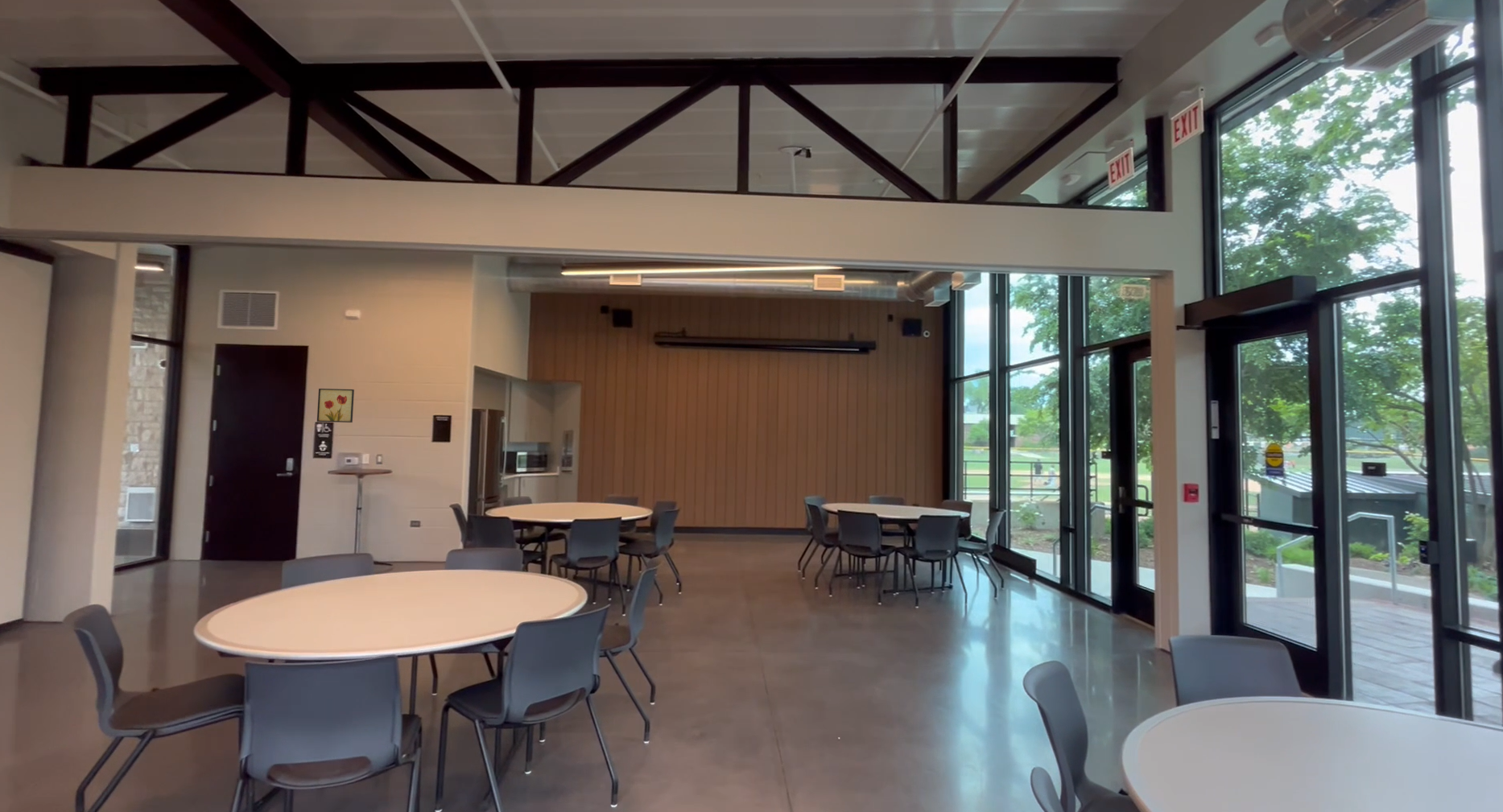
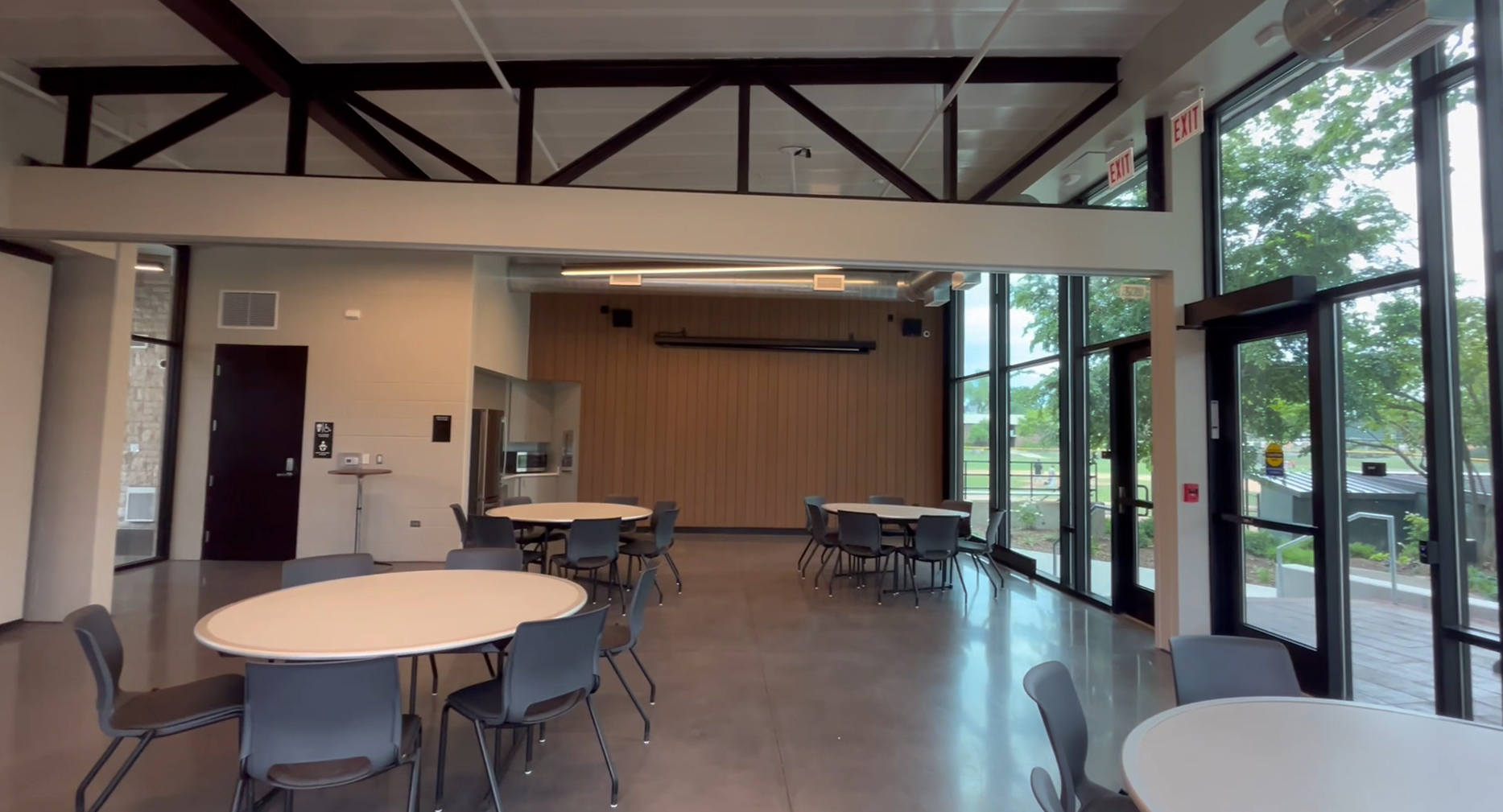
- wall art [316,388,355,423]
